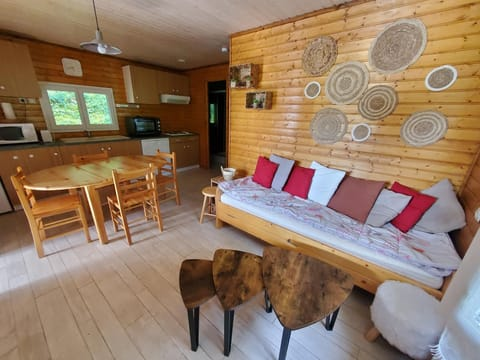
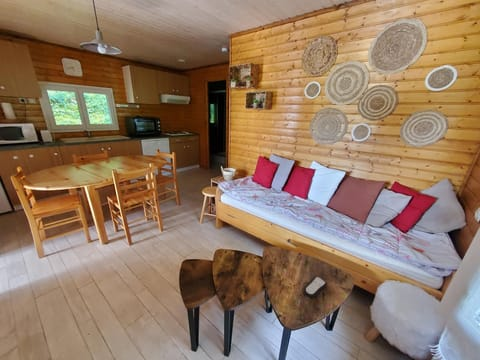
+ remote control [303,276,328,298]
